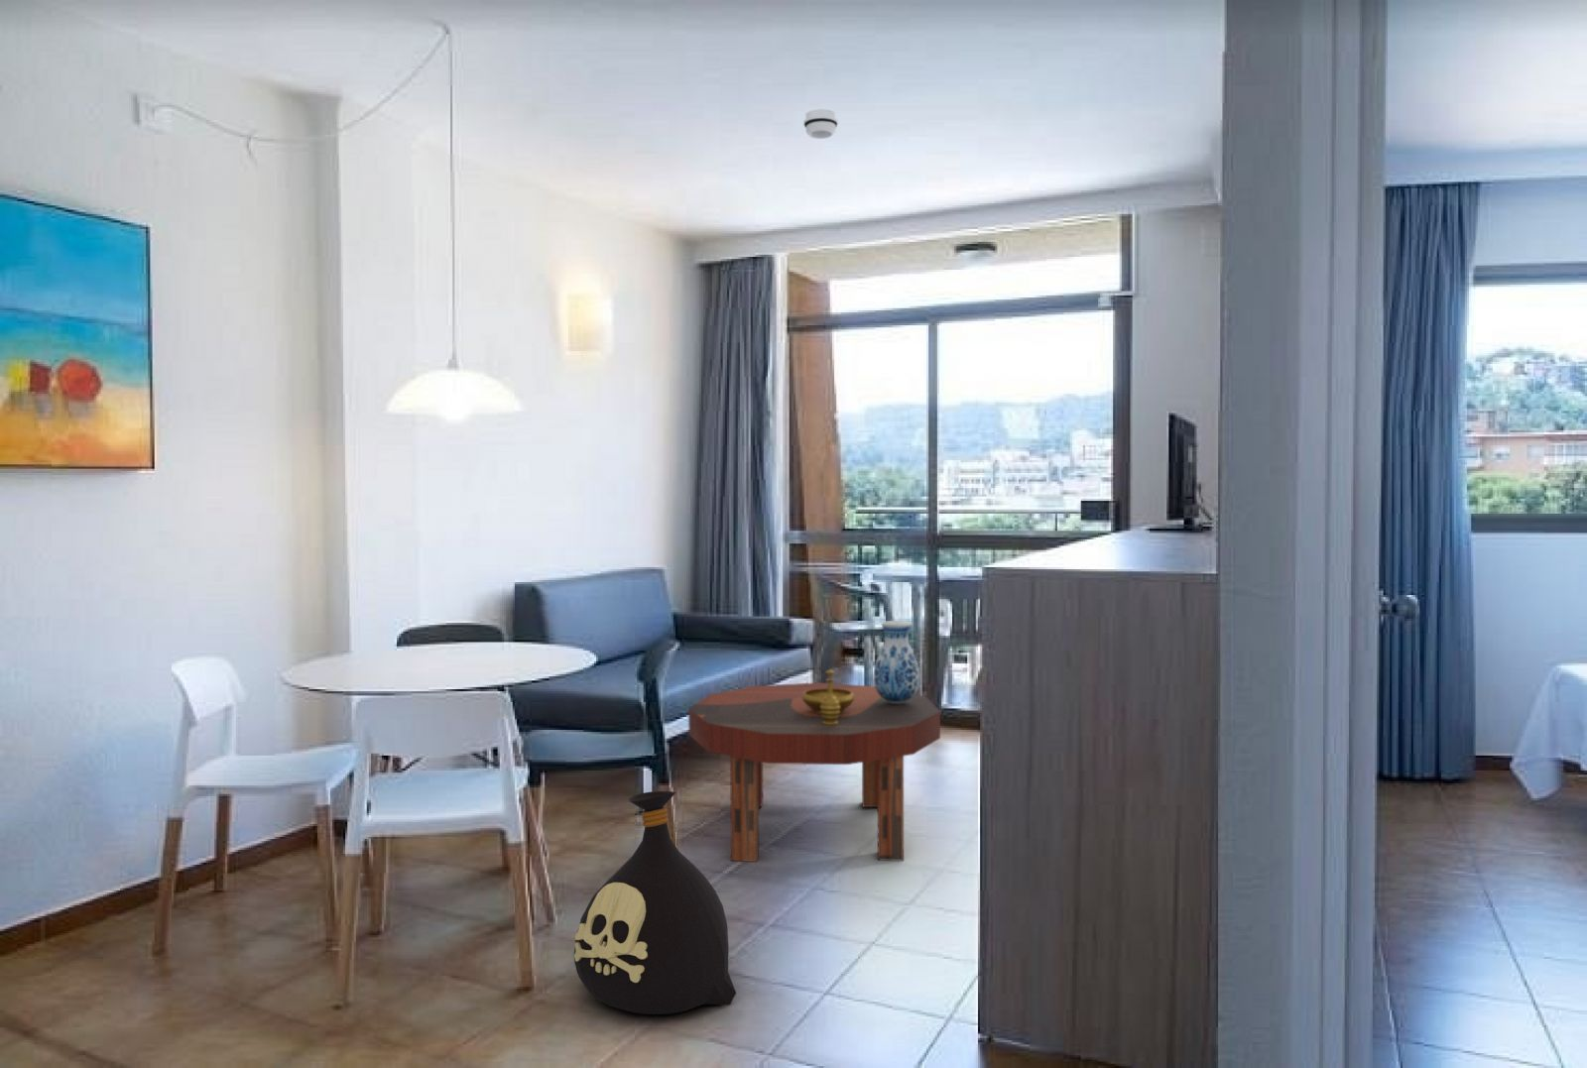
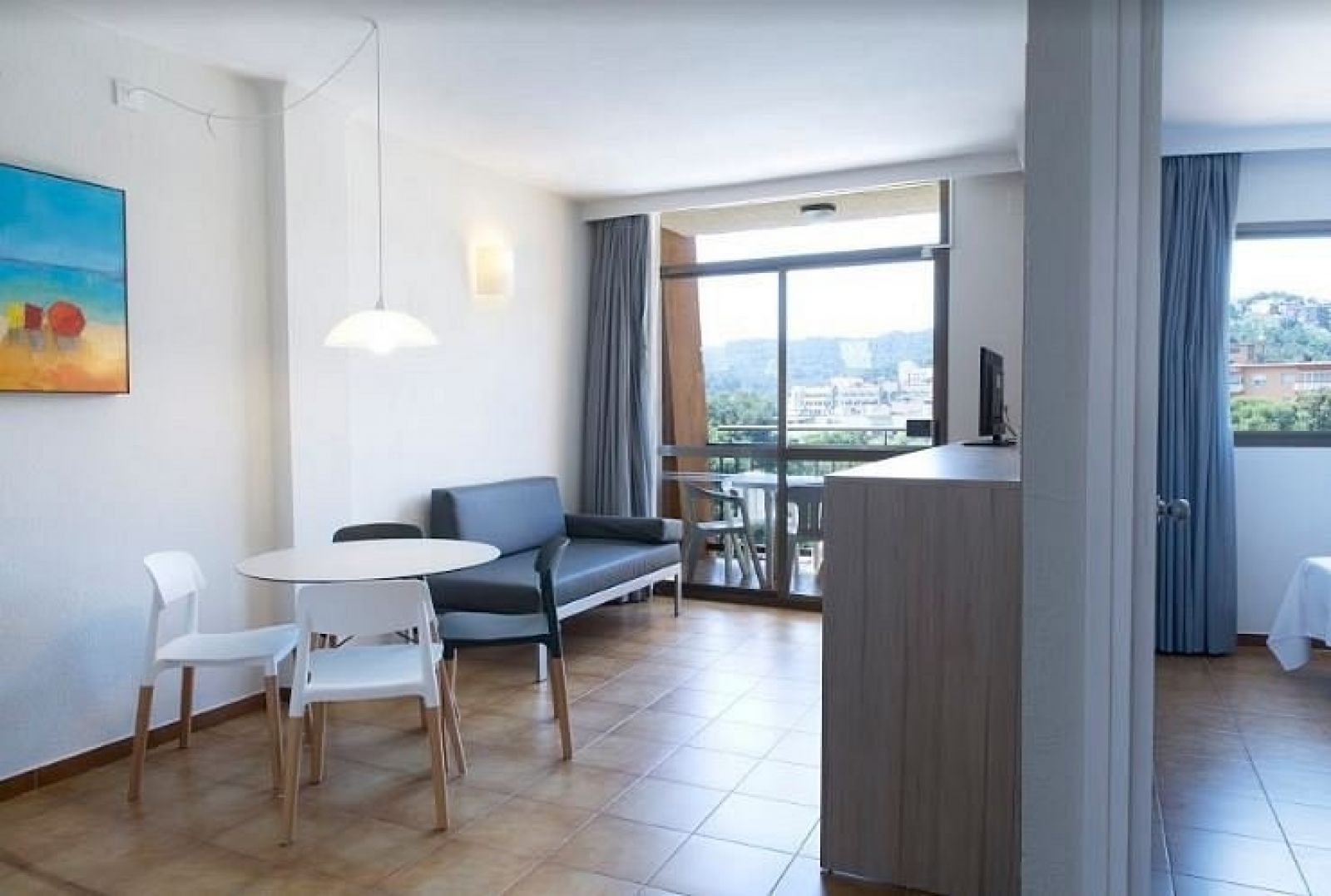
- smoke detector [802,108,839,139]
- decorative bowl [802,669,855,725]
- bag [574,790,737,1016]
- coffee table [687,682,941,863]
- vase [873,620,920,704]
